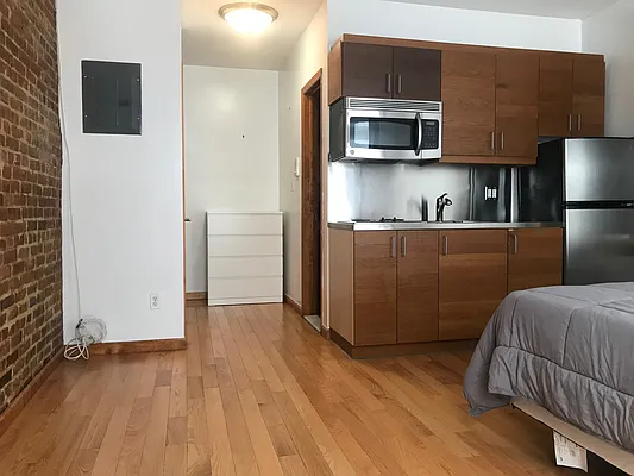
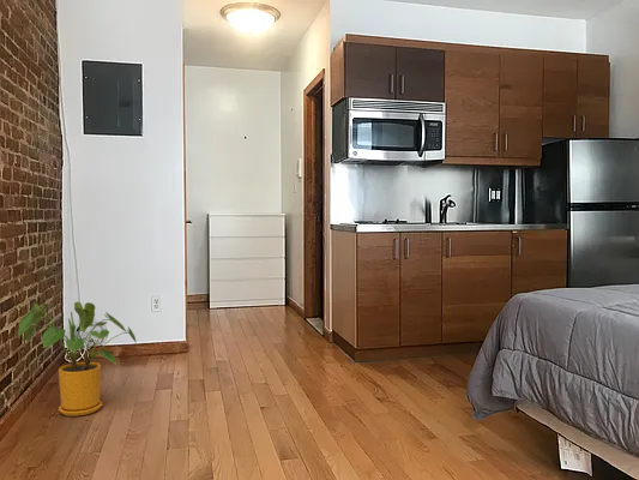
+ house plant [17,301,138,418]
